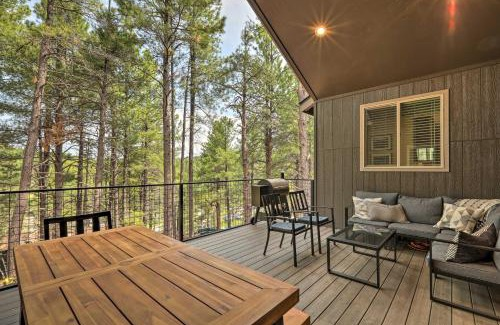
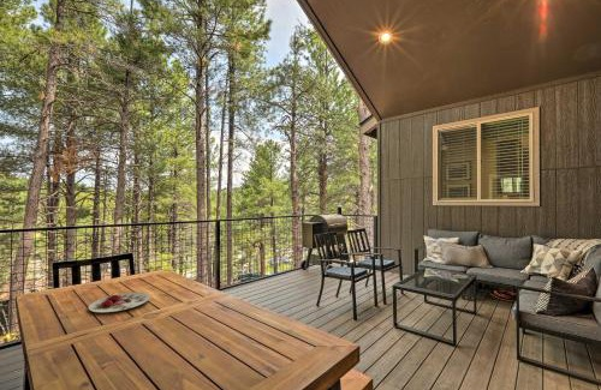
+ plate [88,292,151,313]
